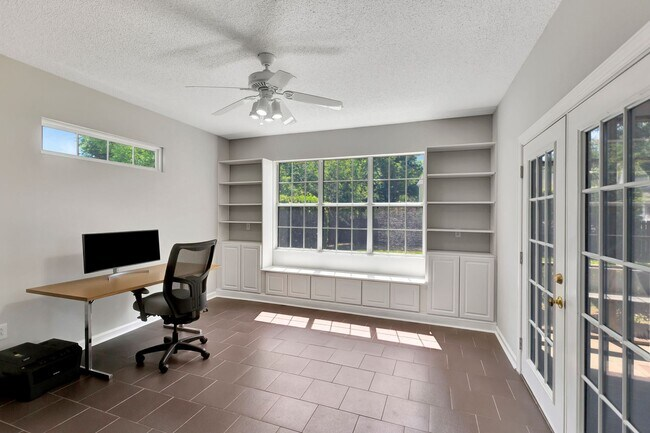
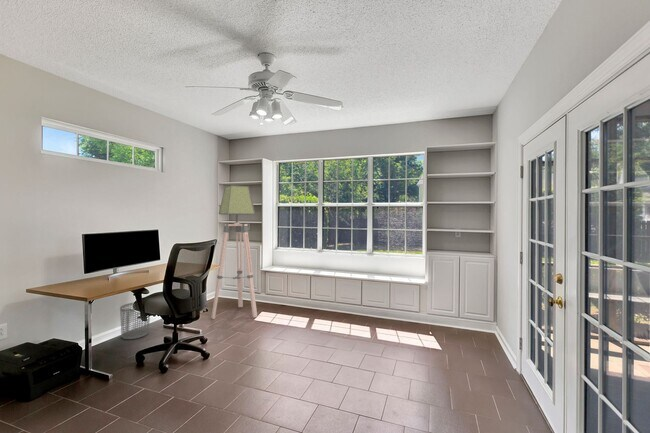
+ floor lamp [210,184,258,320]
+ waste bin [119,302,151,340]
